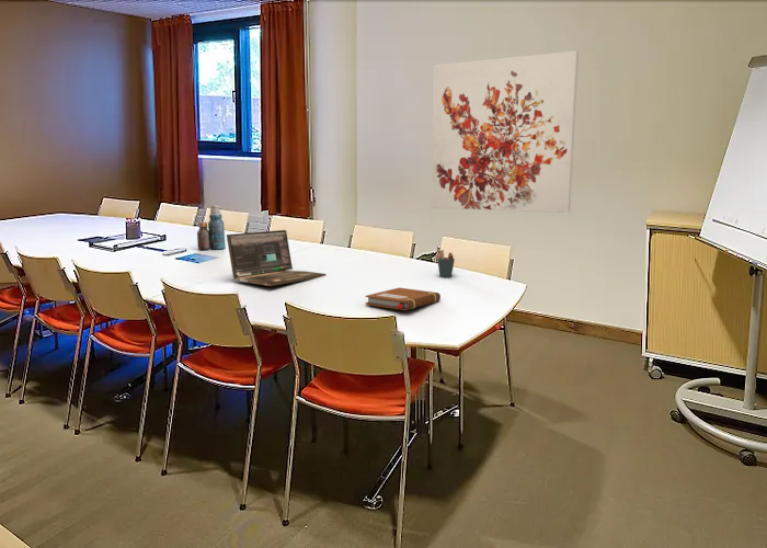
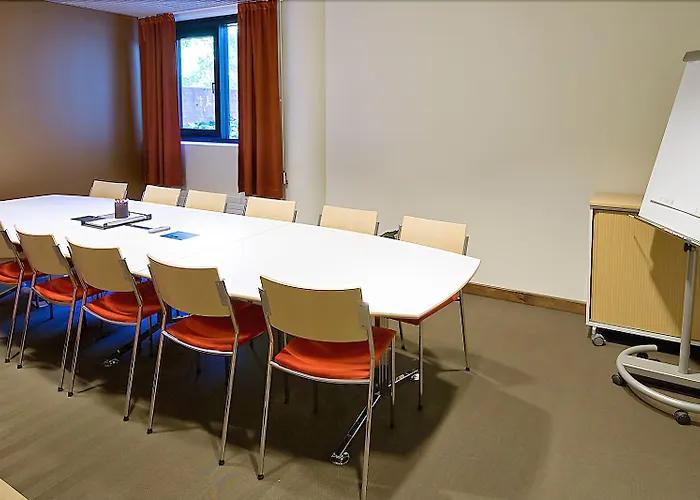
- wall art [431,50,580,214]
- pen holder [436,249,456,278]
- laptop [226,229,328,287]
- notebook [365,286,442,311]
- bottle [196,205,227,251]
